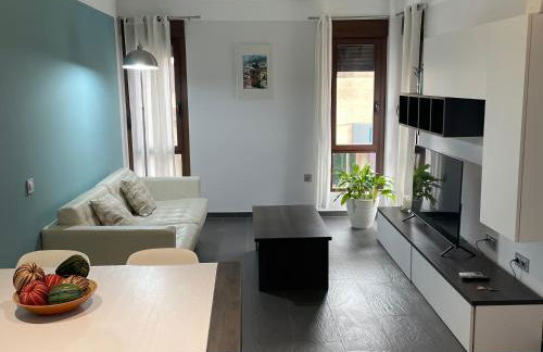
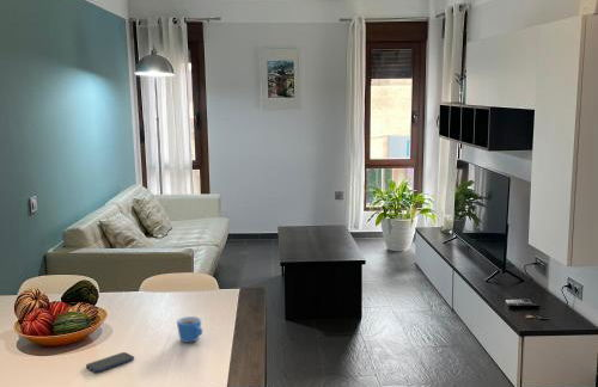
+ mug [176,315,203,343]
+ smartphone [85,351,135,373]
